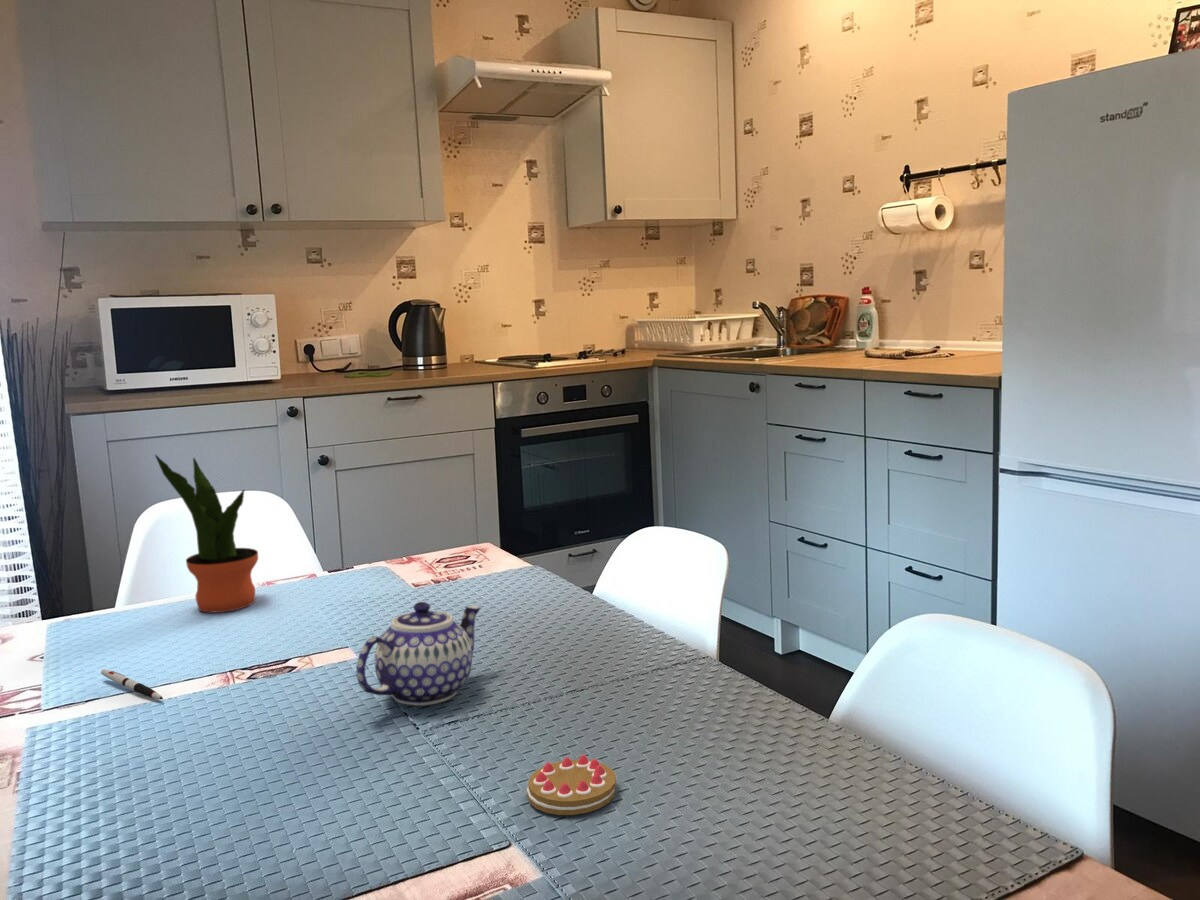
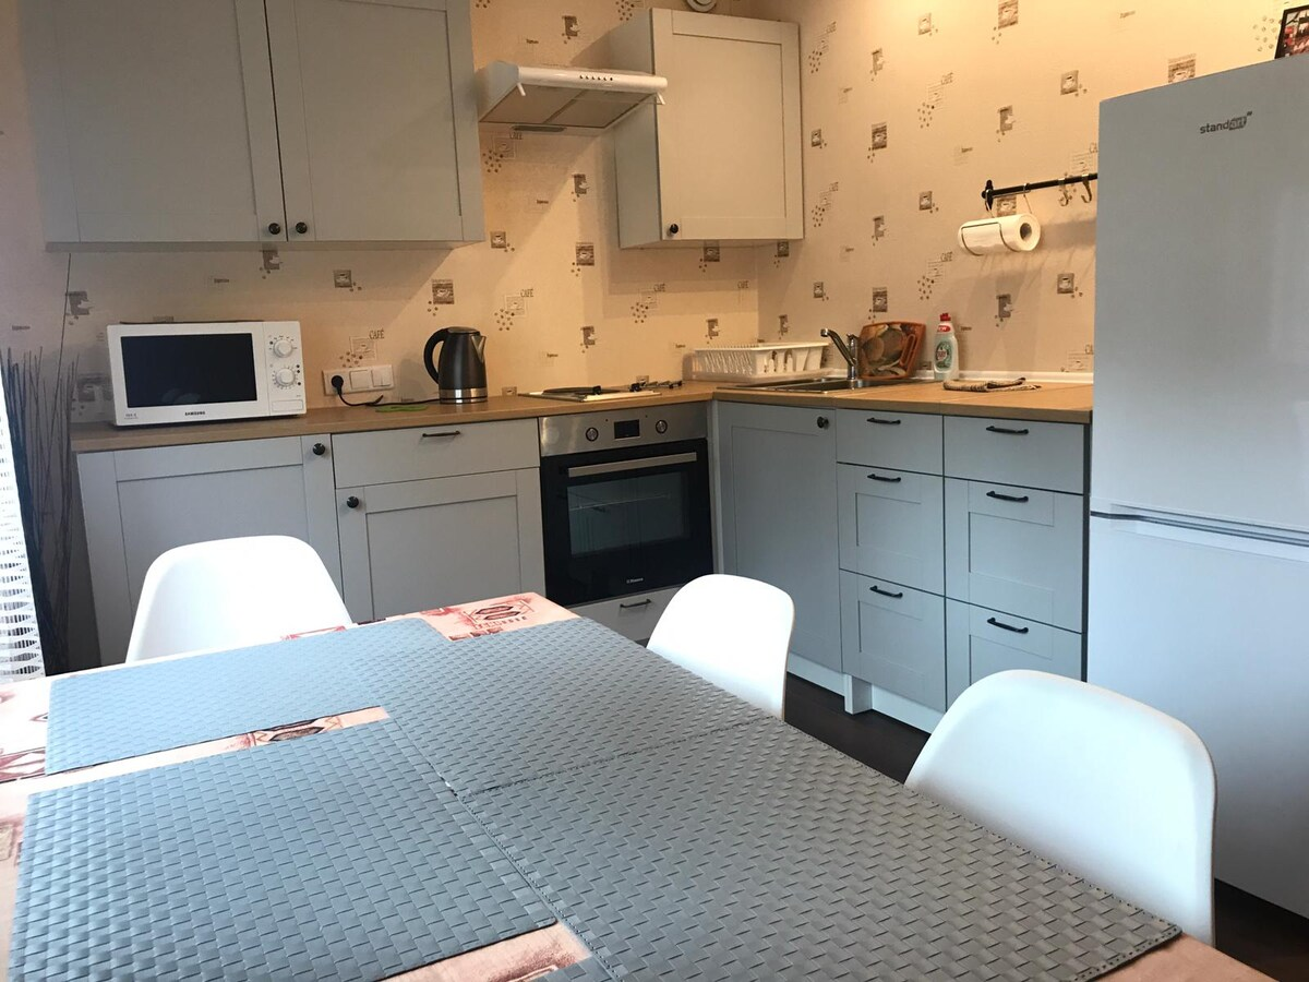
- potted plant [154,454,259,613]
- teapot [355,601,482,707]
- cookie [526,754,617,816]
- pen [100,668,164,701]
